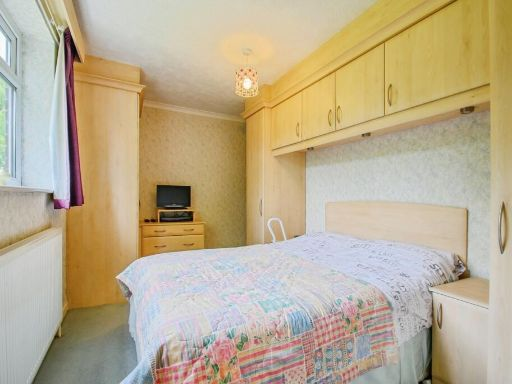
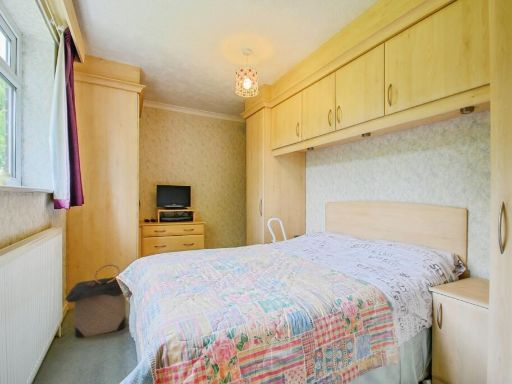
+ laundry hamper [64,263,127,339]
